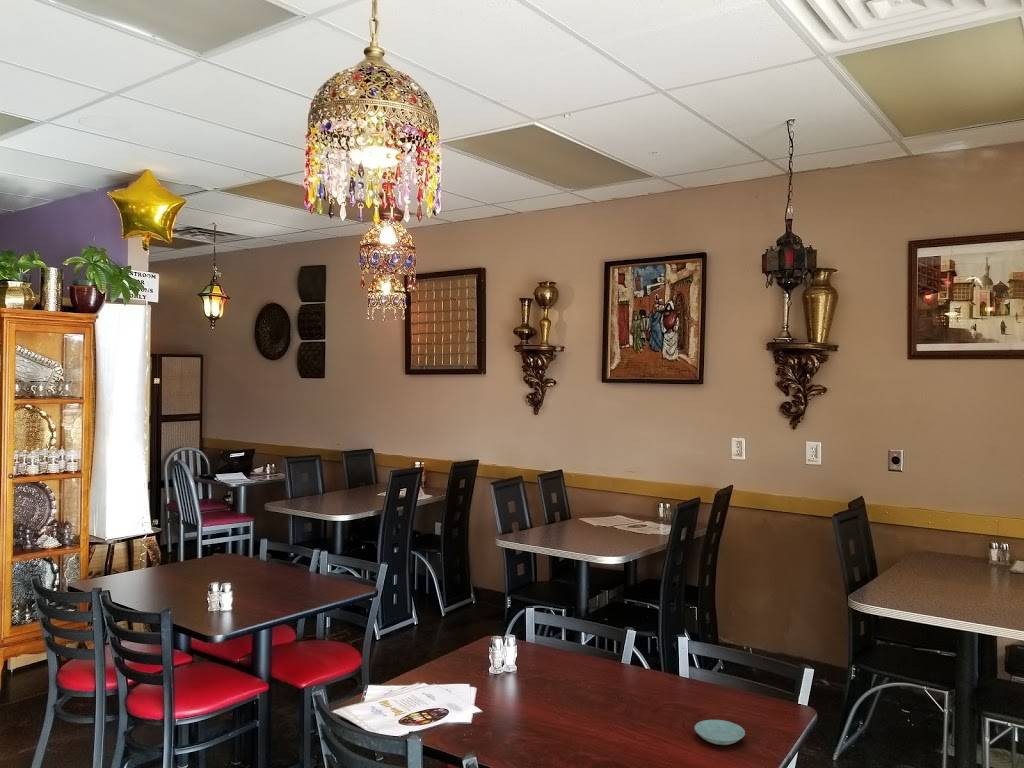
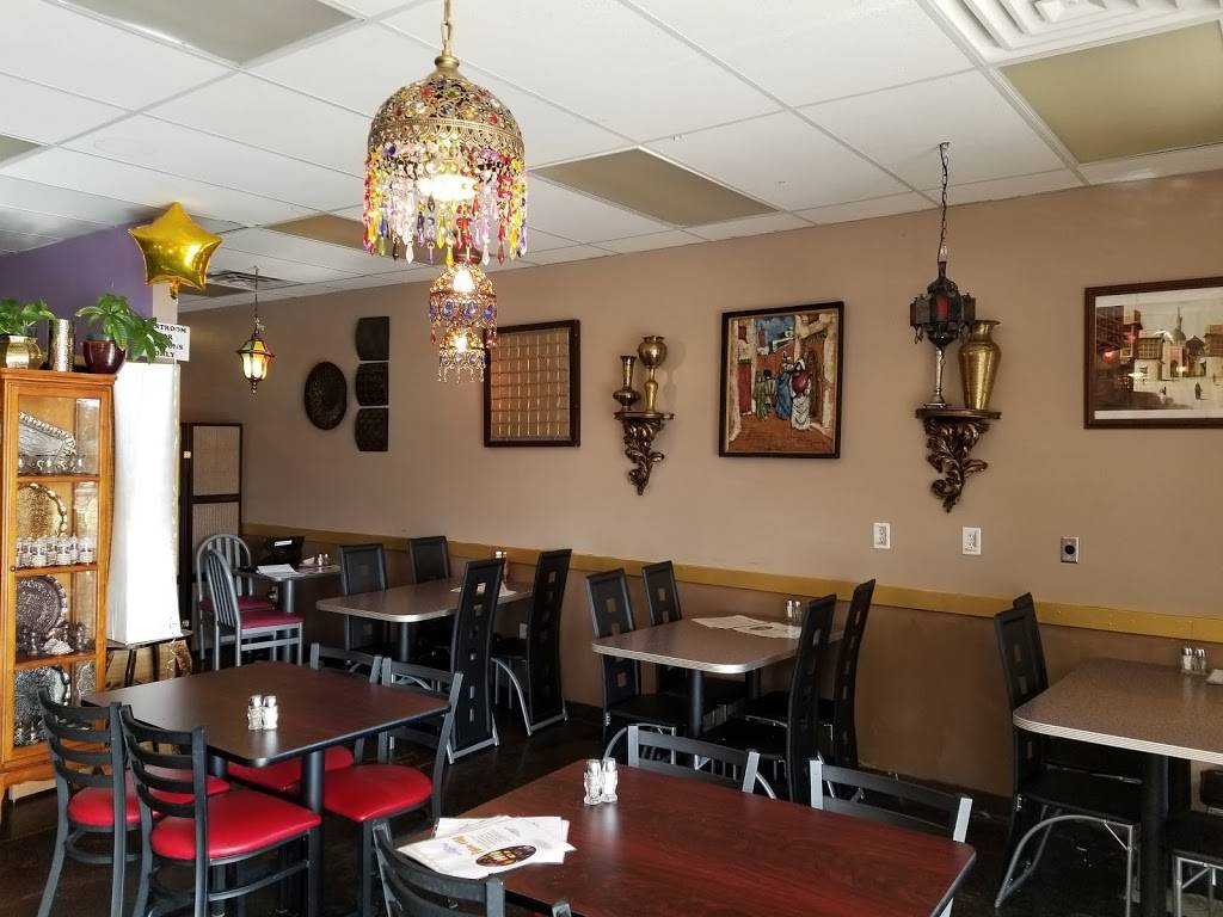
- saucer [694,719,746,746]
